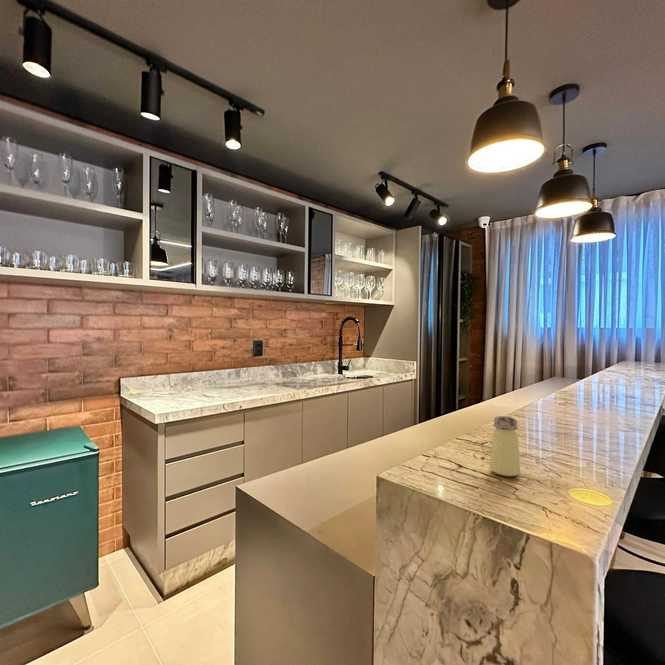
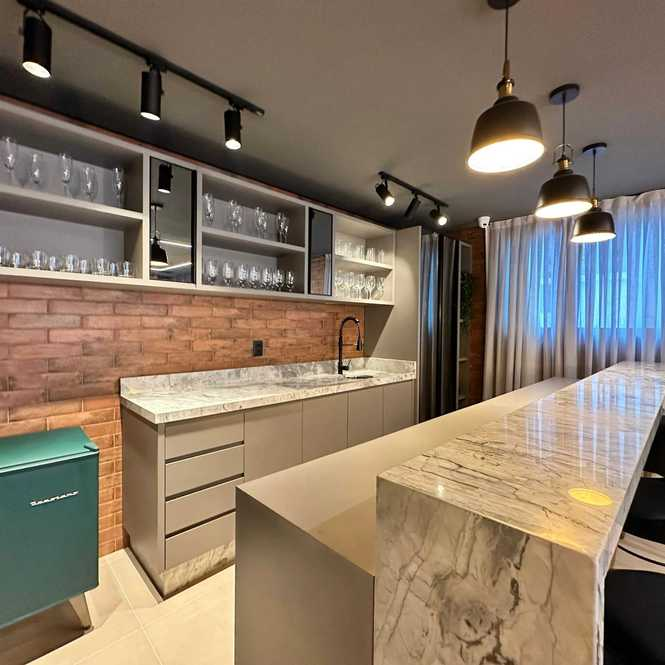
- saltshaker [488,415,521,477]
